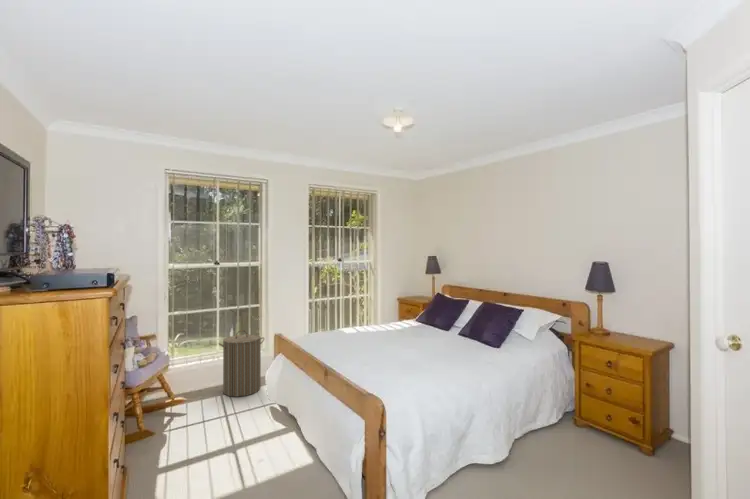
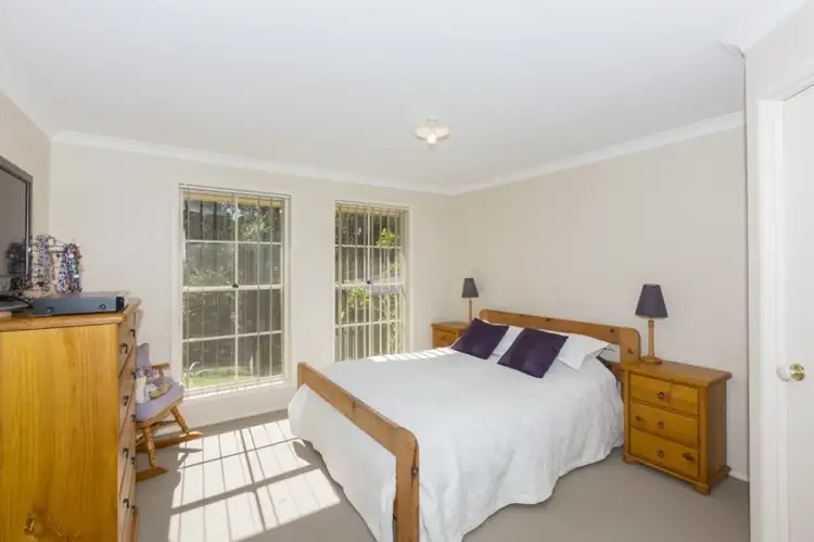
- laundry hamper [218,329,265,398]
